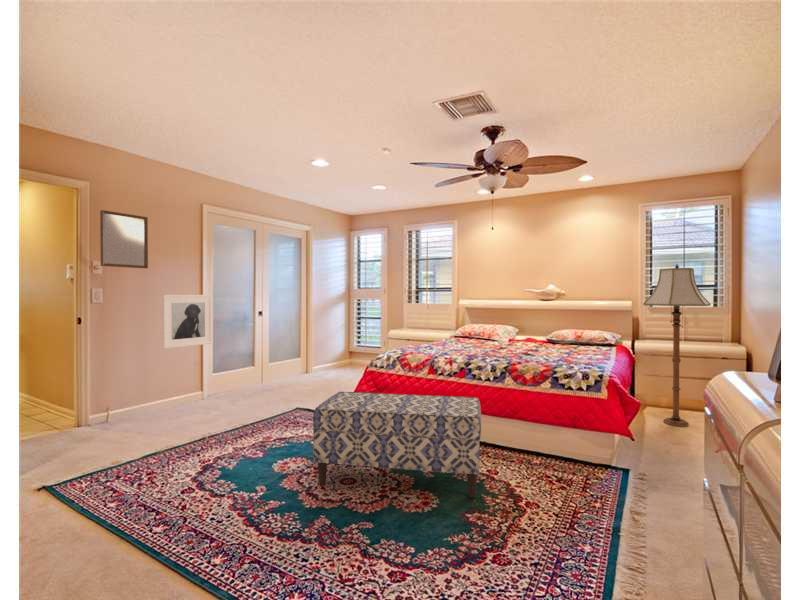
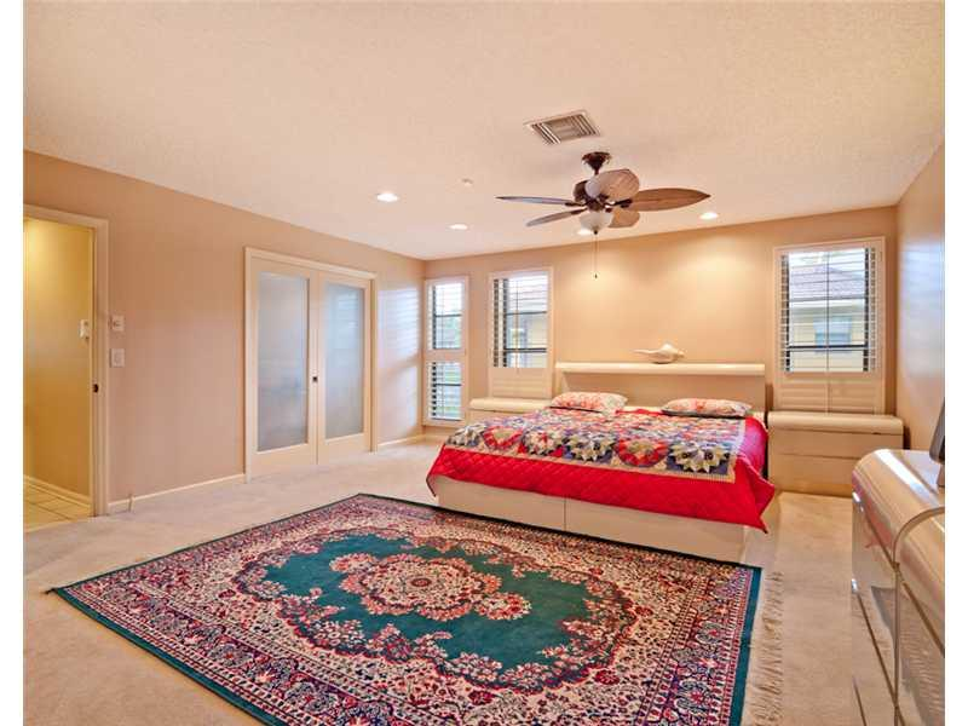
- bench [312,391,482,499]
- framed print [161,294,213,350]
- home mirror [99,209,149,269]
- floor lamp [642,263,711,428]
